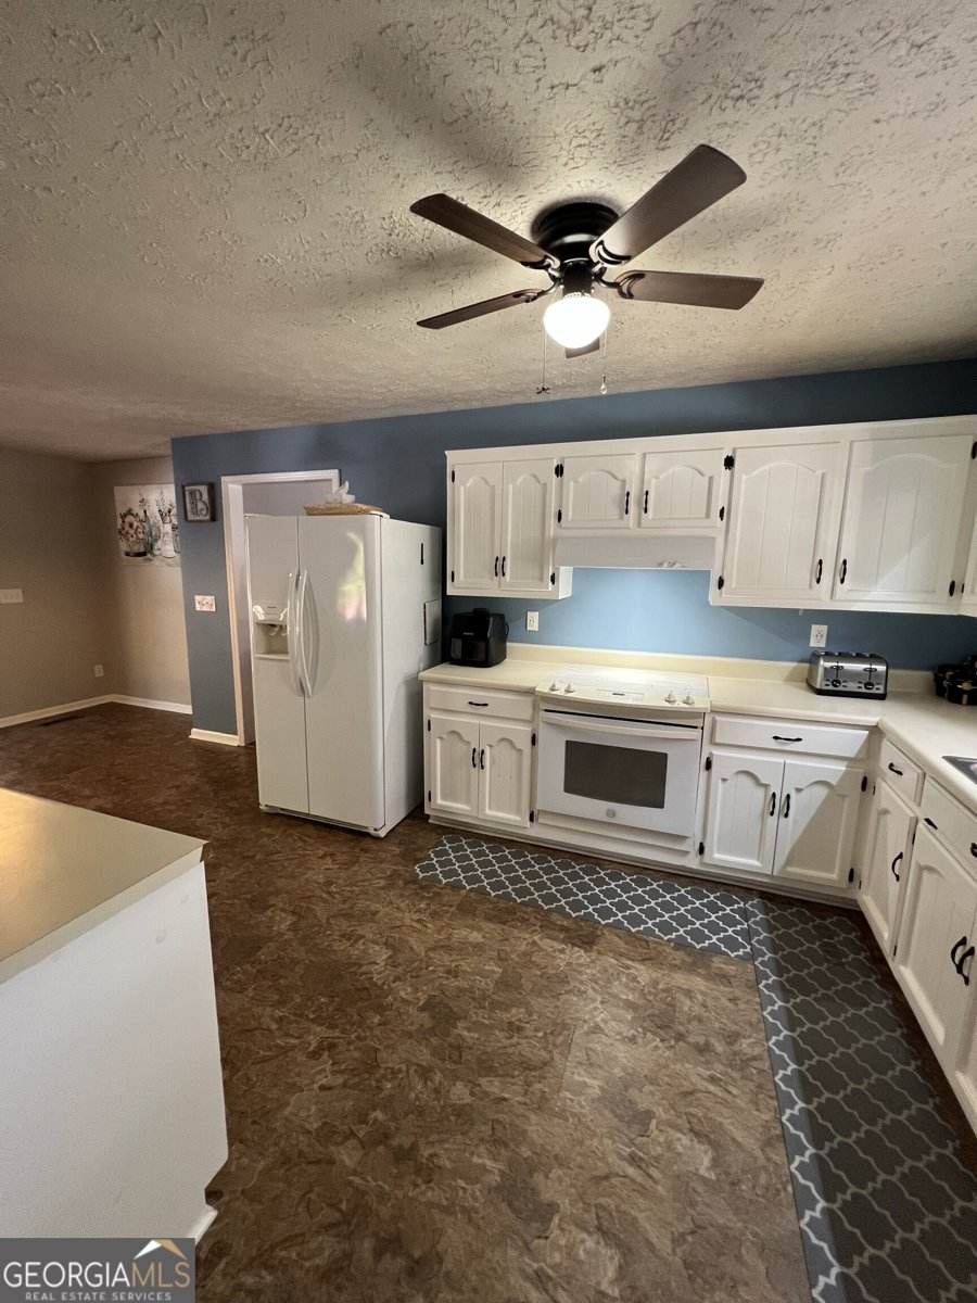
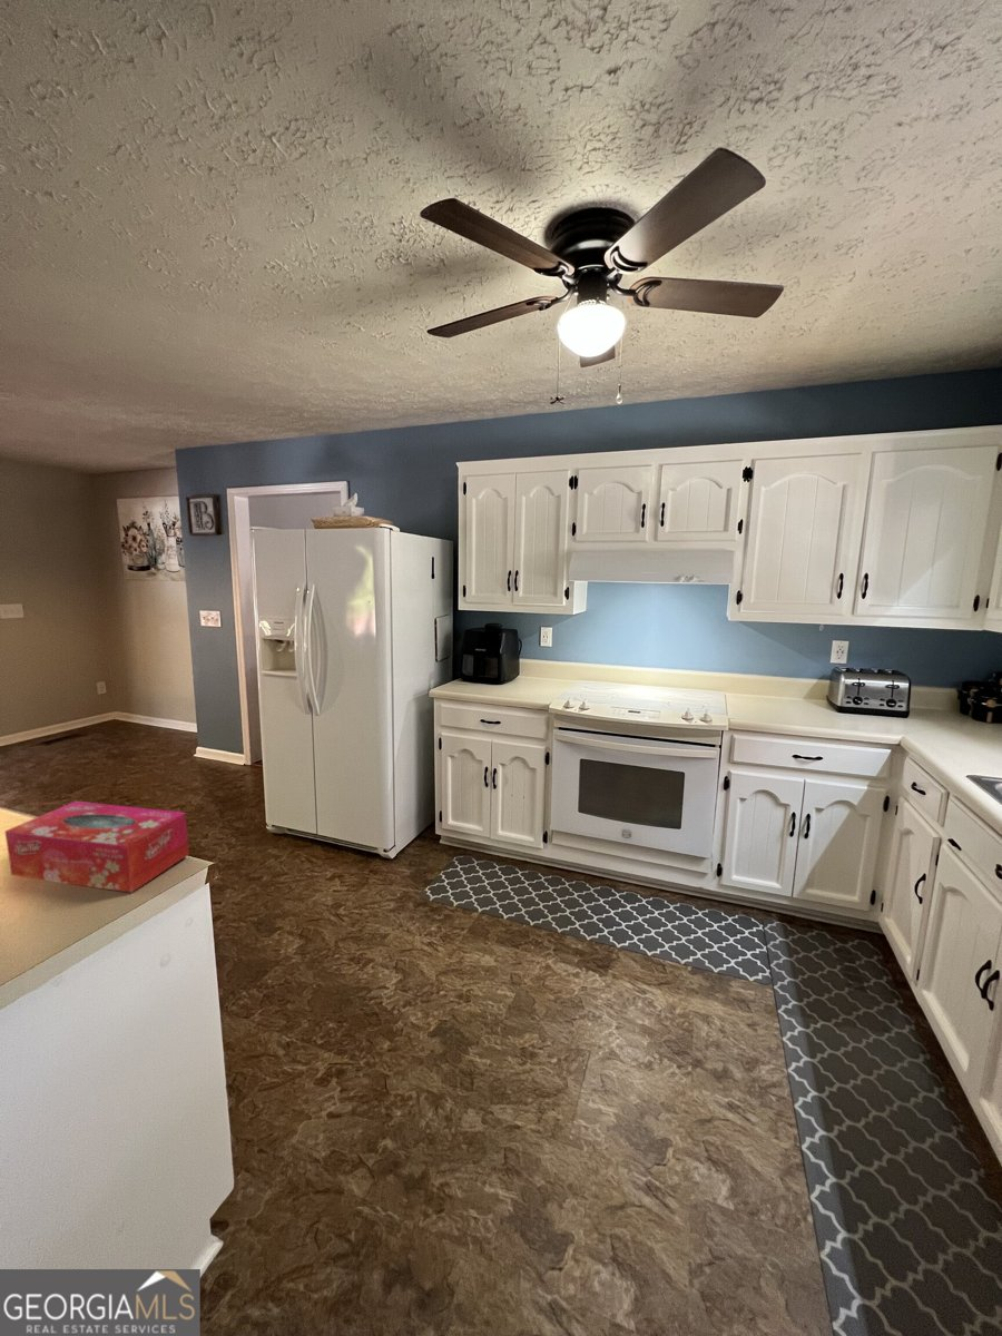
+ tissue box [3,800,190,894]
